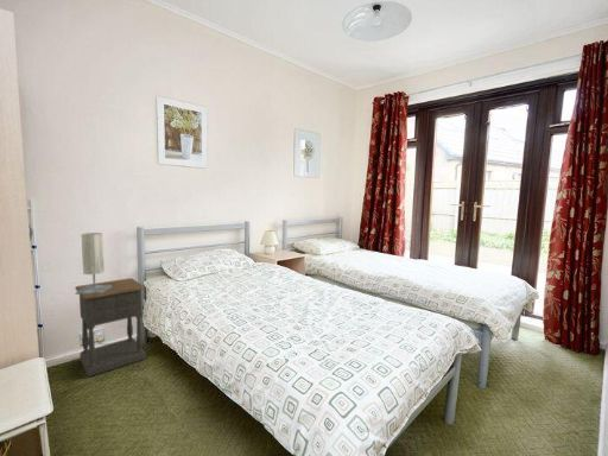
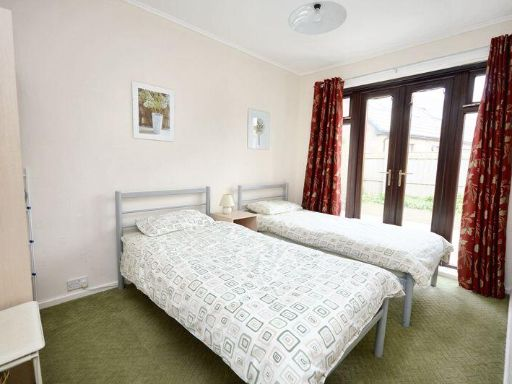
- nightstand [74,277,147,378]
- table lamp [75,232,113,296]
